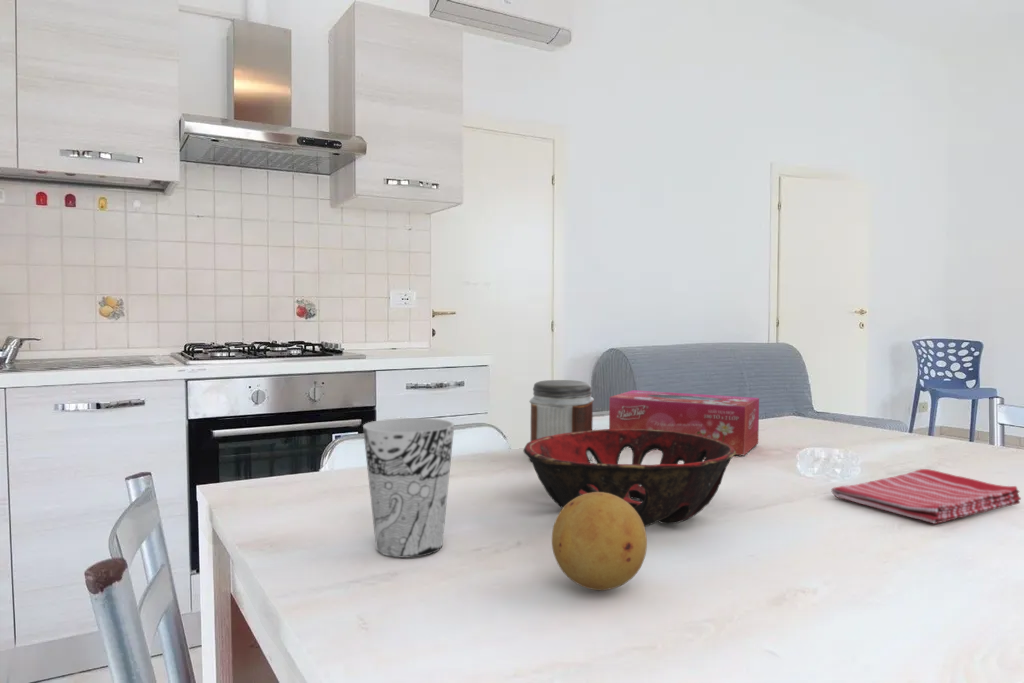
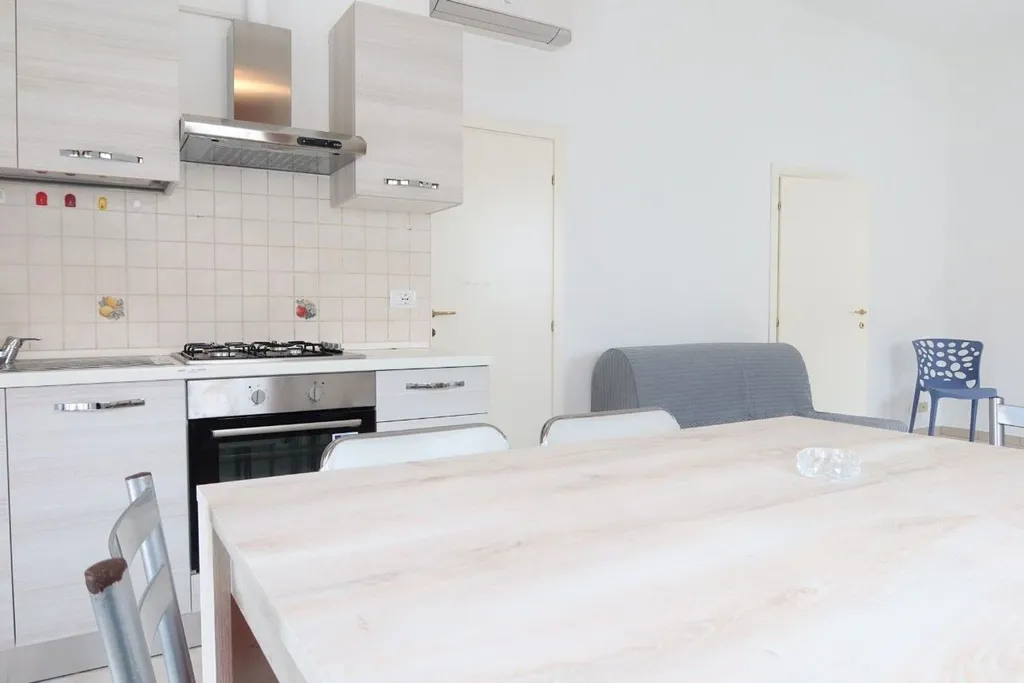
- cup [362,417,455,559]
- dish towel [830,468,1022,525]
- decorative bowl [523,428,736,528]
- fruit [551,492,648,591]
- tissue box [608,389,760,456]
- jar [529,379,595,461]
